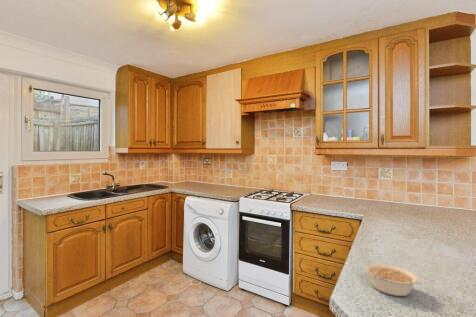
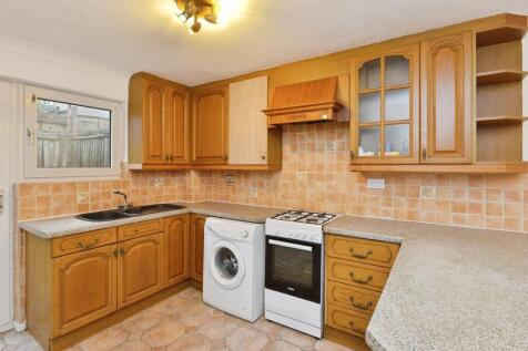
- legume [364,263,422,297]
